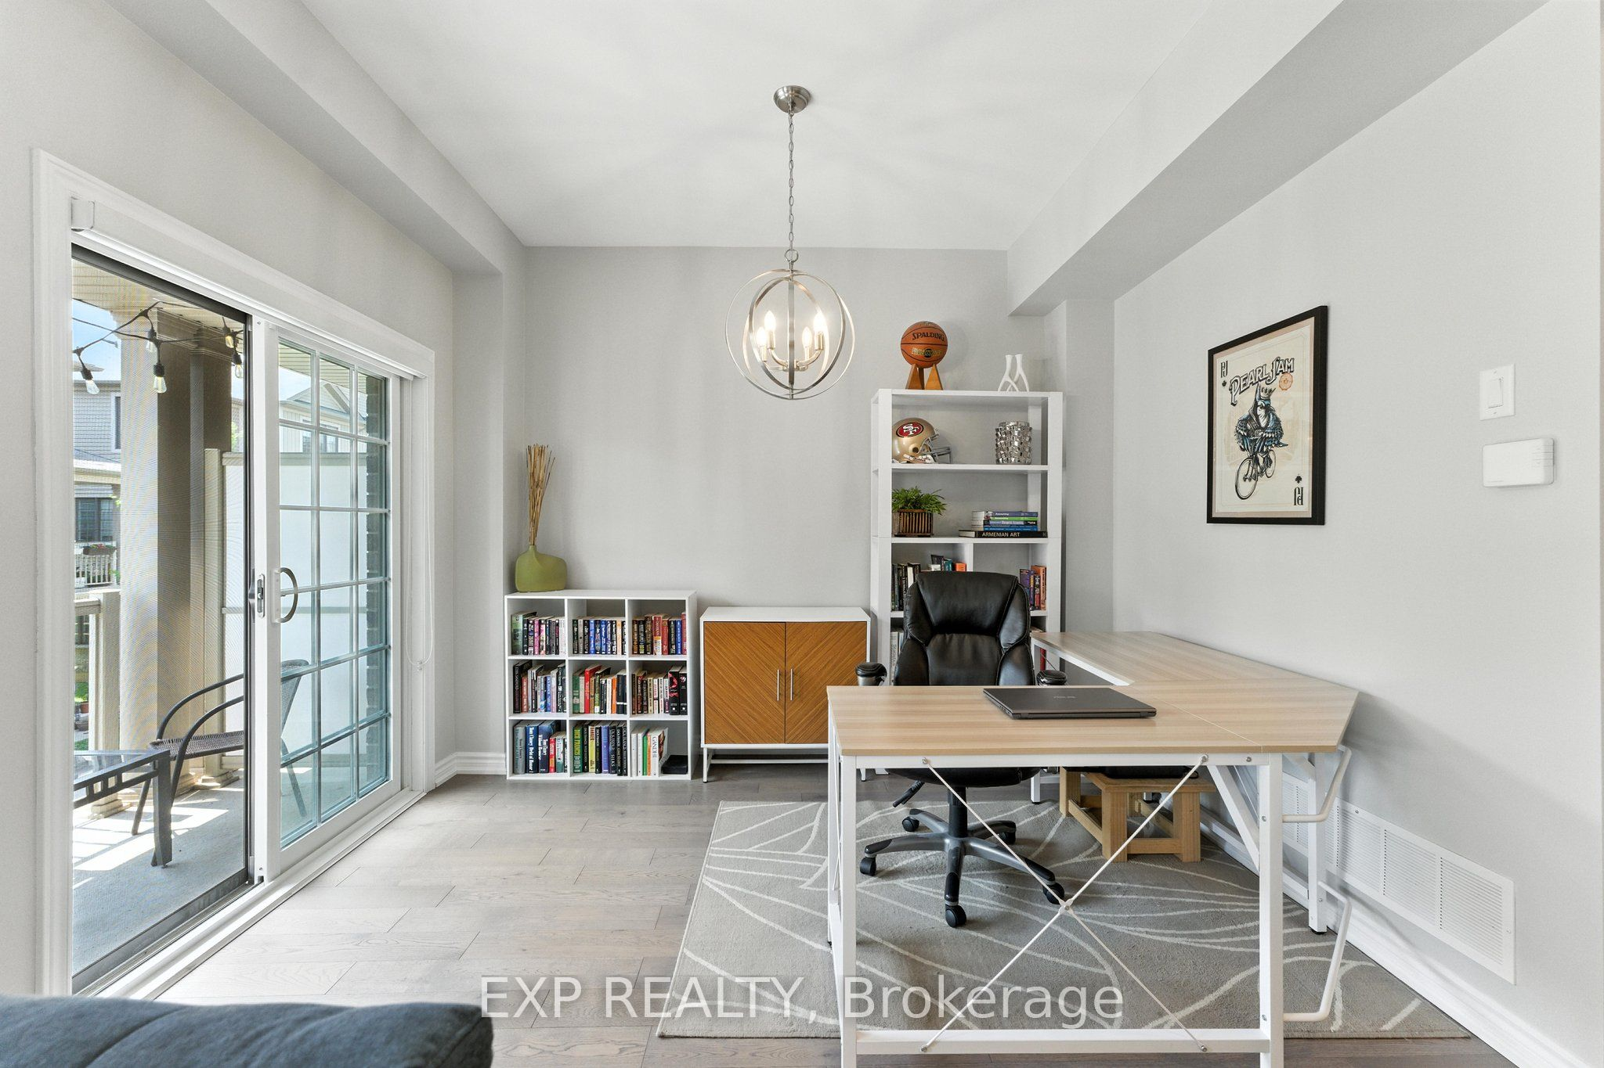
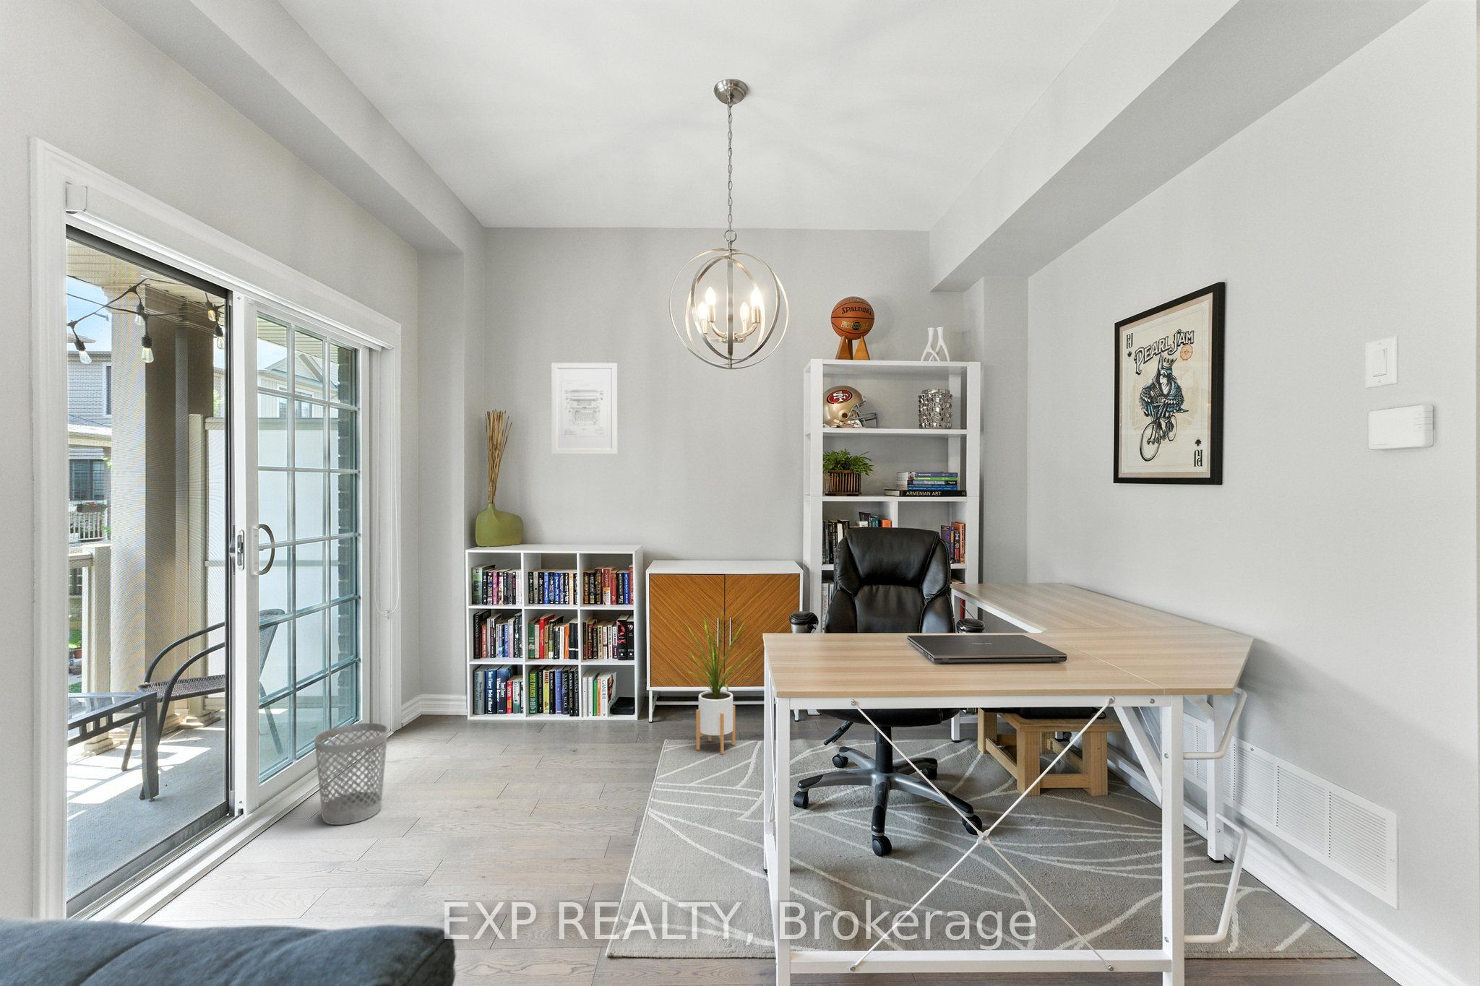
+ house plant [681,609,753,755]
+ wastebasket [314,722,388,825]
+ wall art [550,363,618,456]
